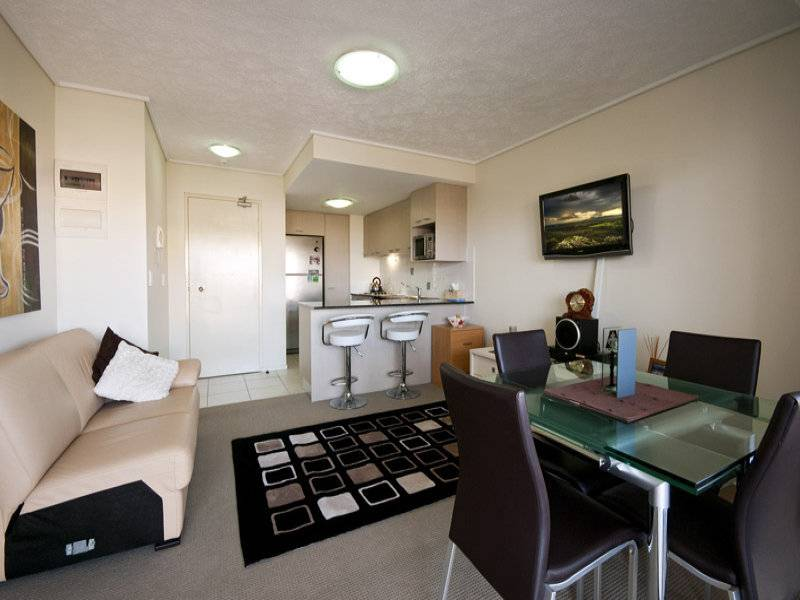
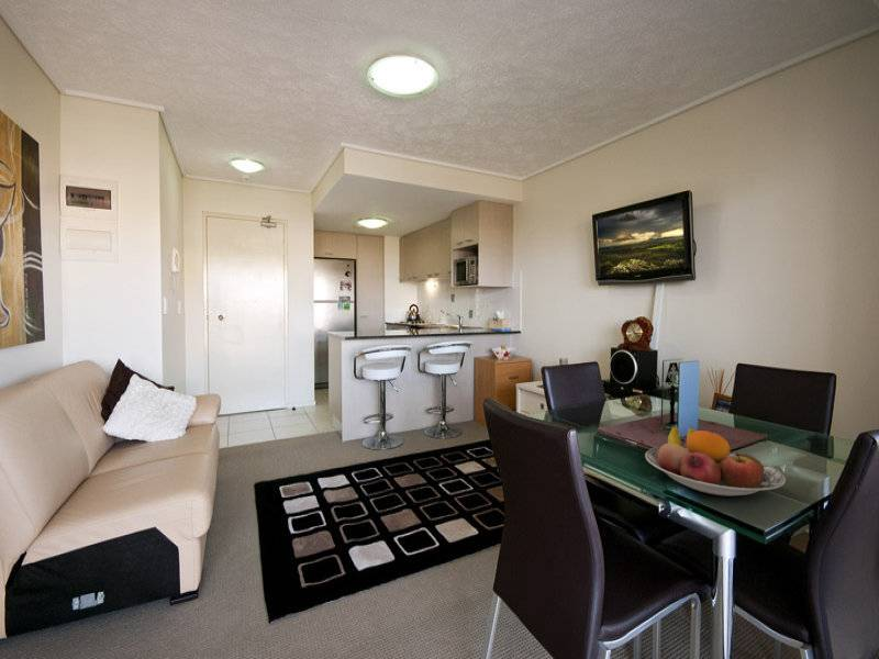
+ fruit bowl [644,425,787,498]
